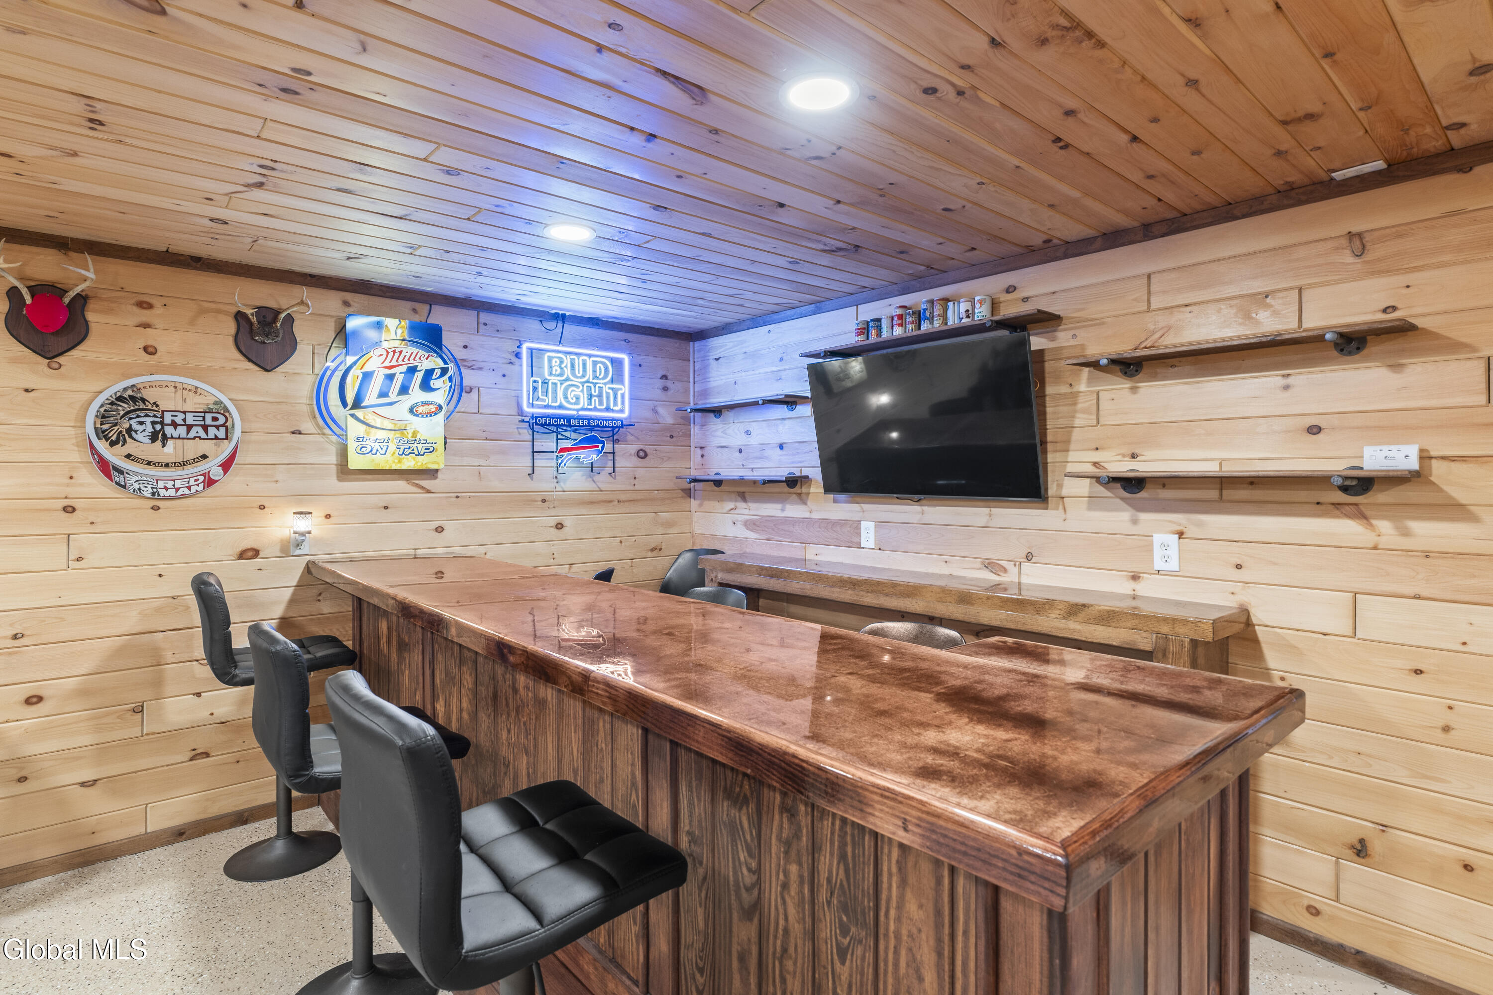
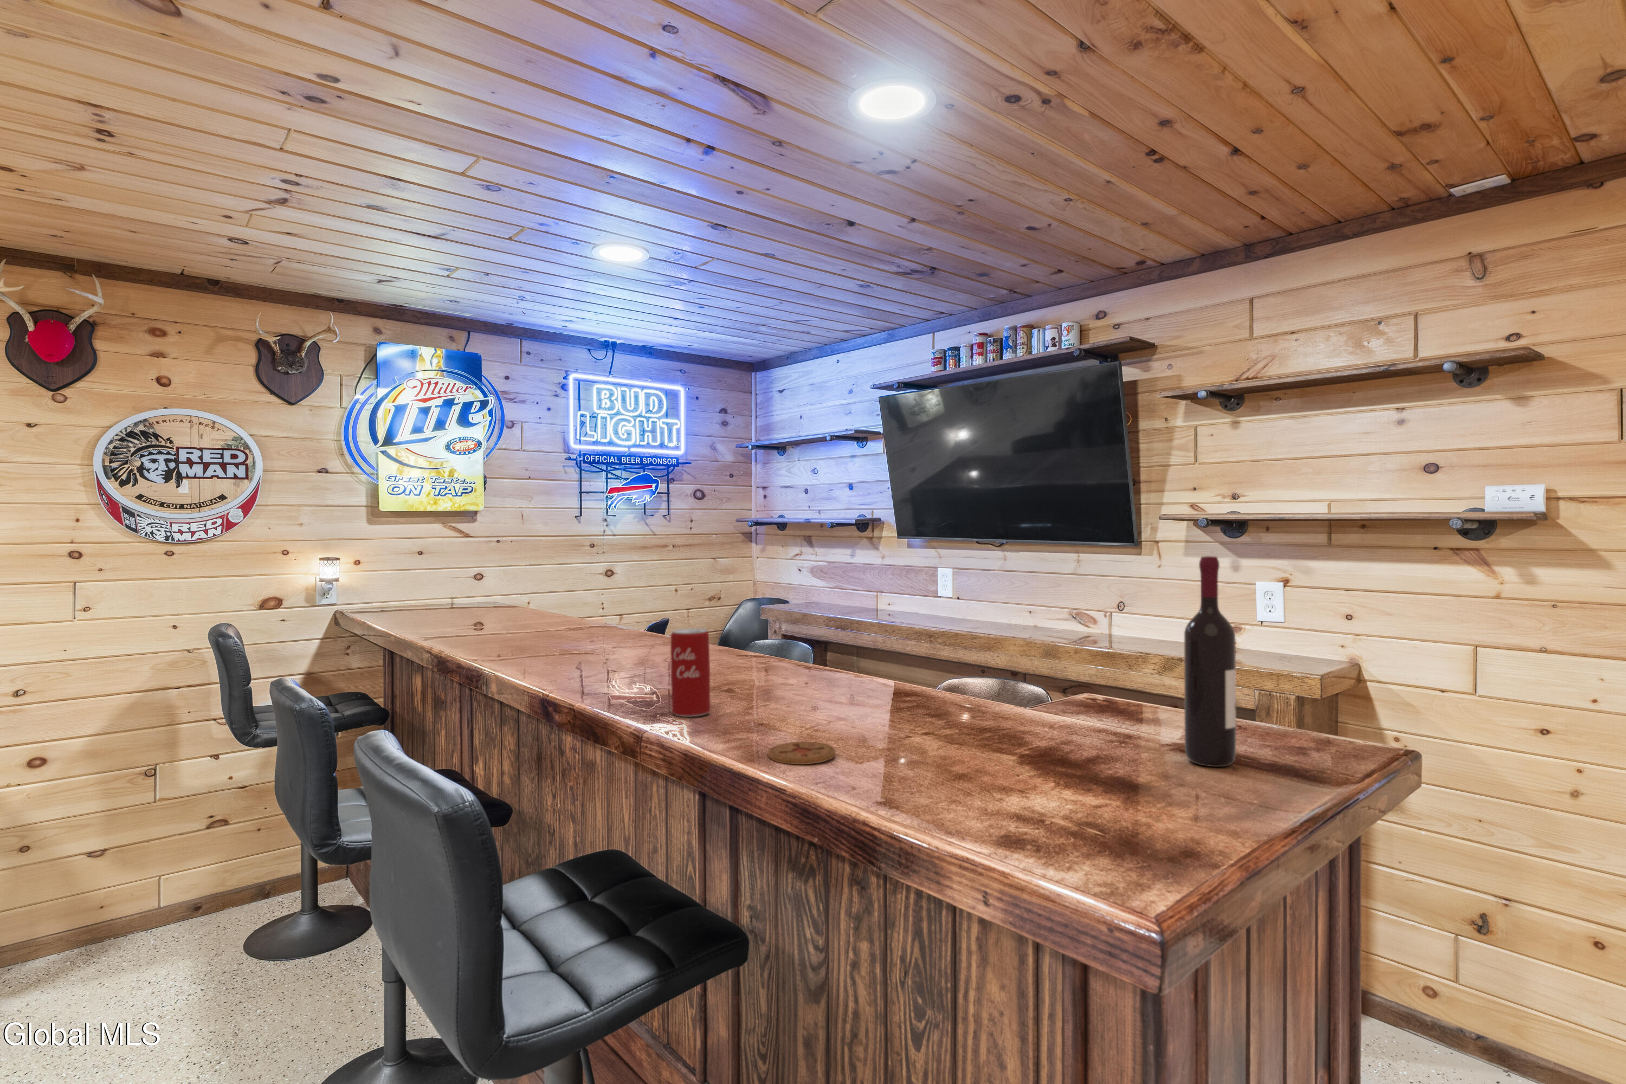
+ beverage can [670,628,711,717]
+ coaster [767,740,836,766]
+ wine bottle [1183,555,1236,767]
